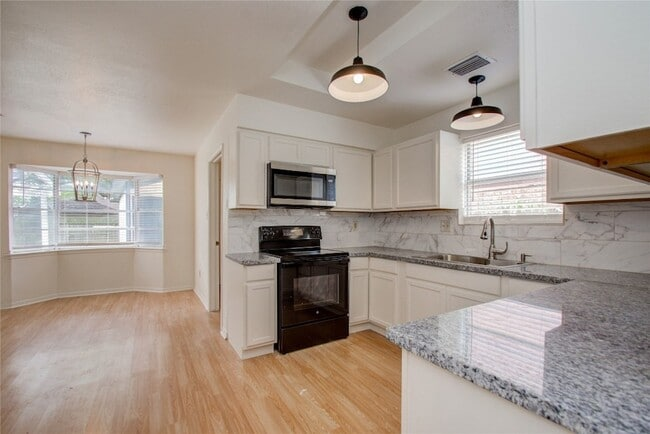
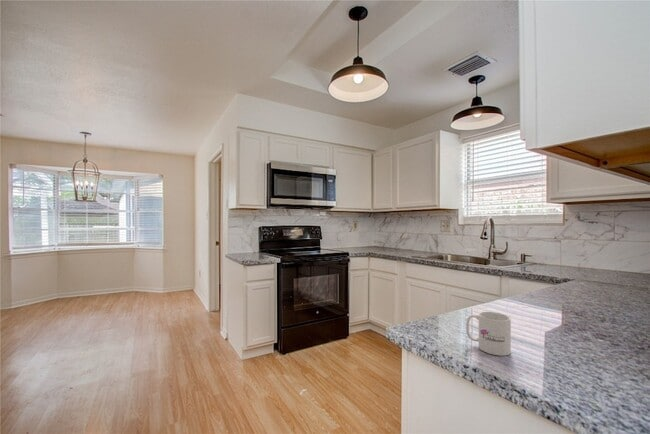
+ mug [465,311,512,357]
